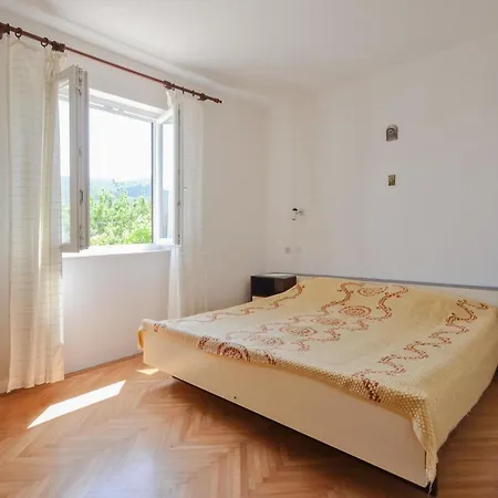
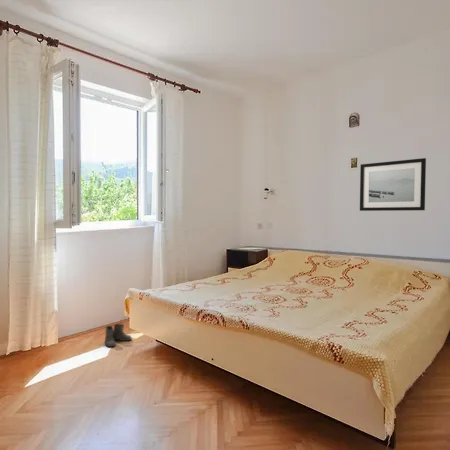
+ boots [100,323,132,348]
+ wall art [359,157,427,212]
